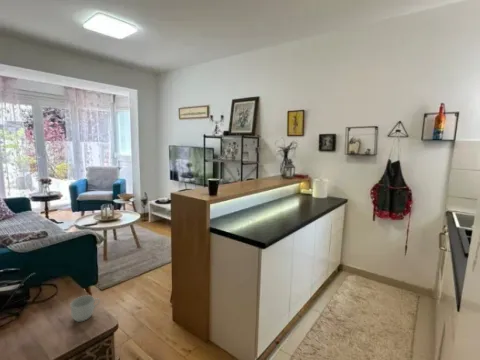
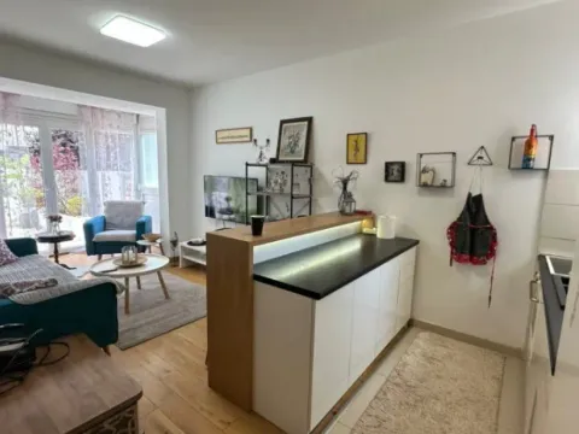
- mug [69,295,101,323]
